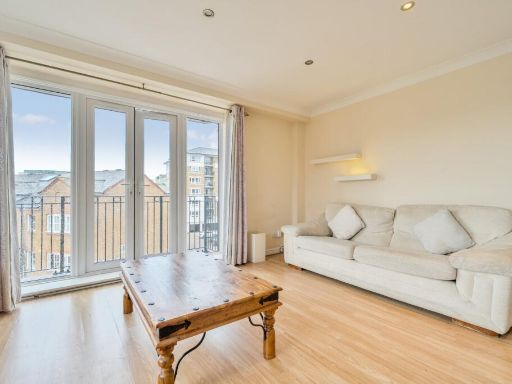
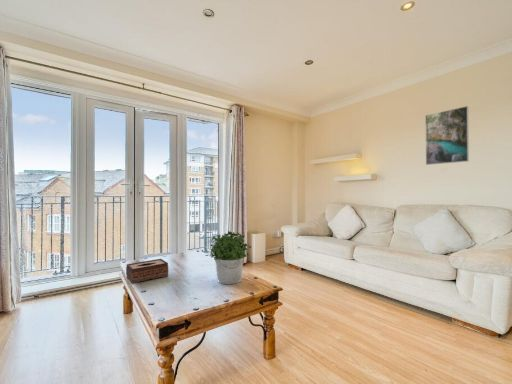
+ tissue box [125,258,169,285]
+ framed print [424,105,470,166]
+ potted plant [209,230,252,285]
